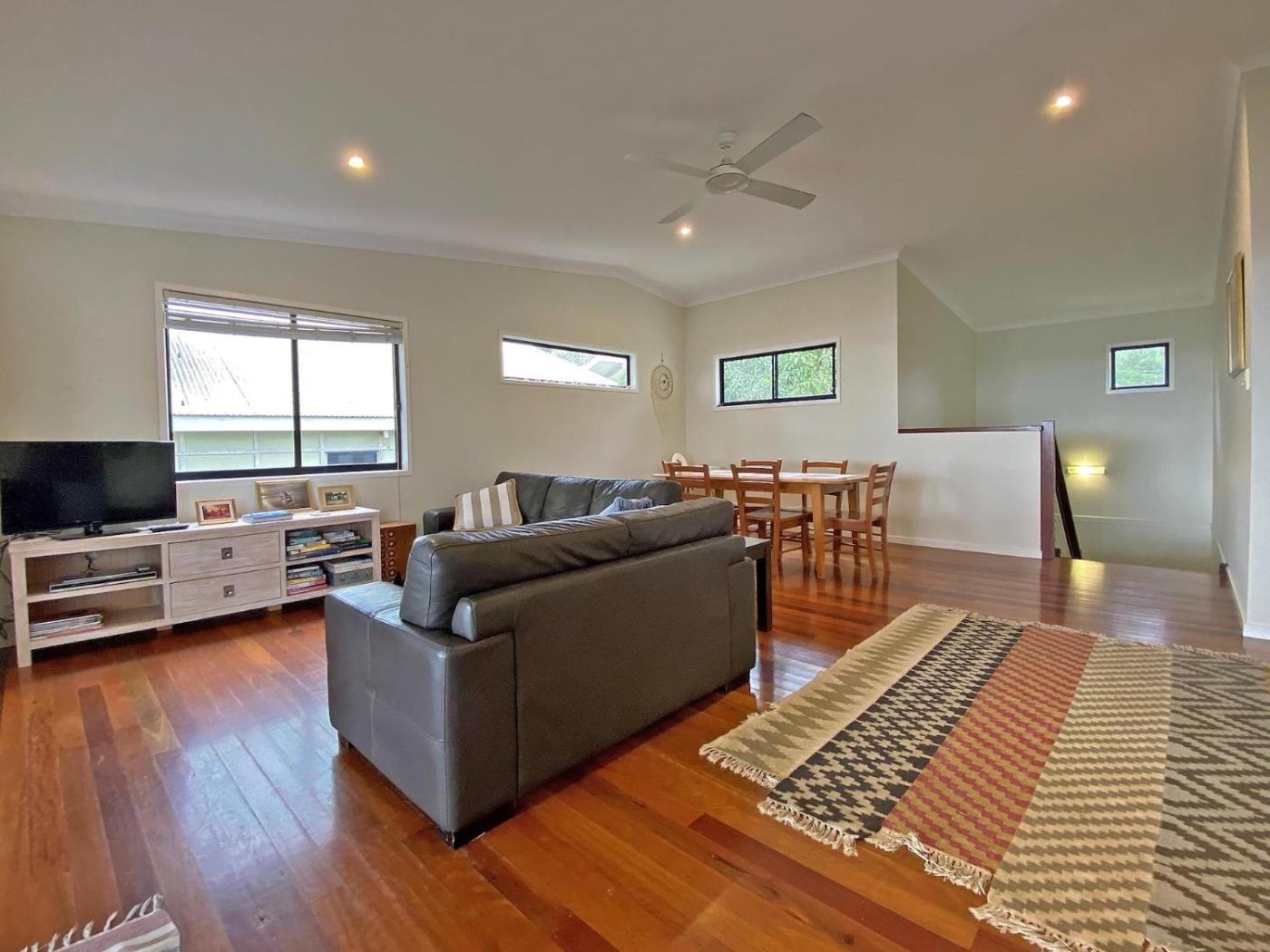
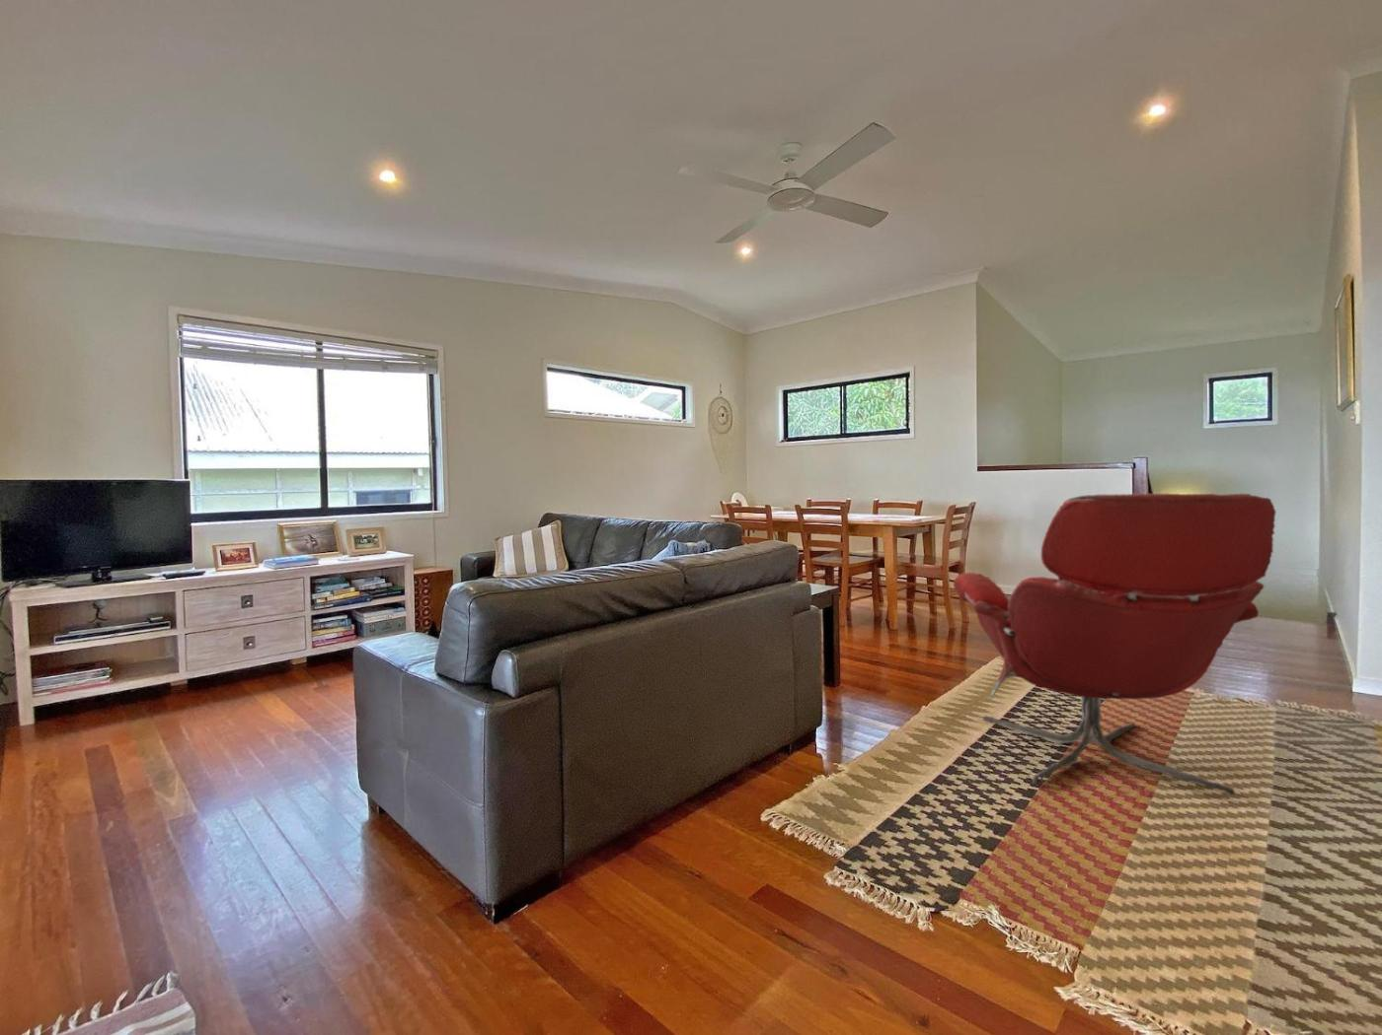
+ lounge chair [952,491,1276,796]
